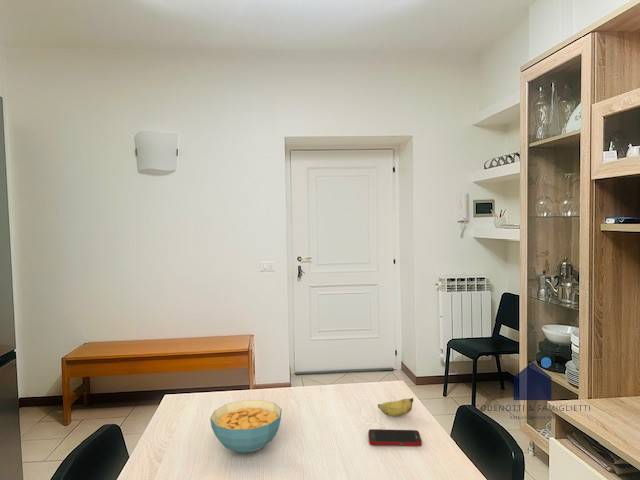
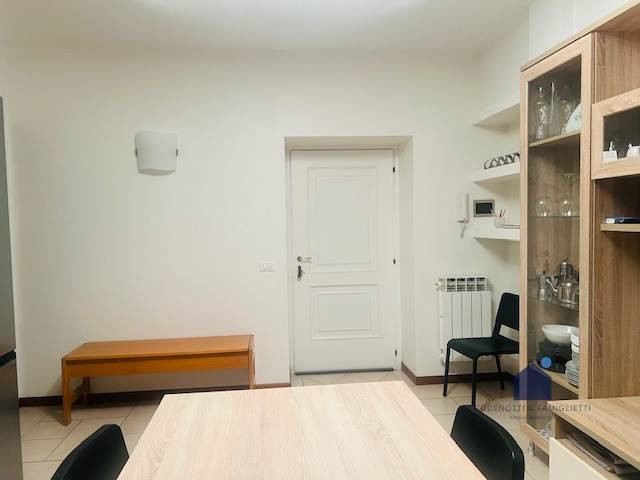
- banana [377,397,414,417]
- cereal bowl [209,399,283,454]
- cell phone [368,428,423,447]
